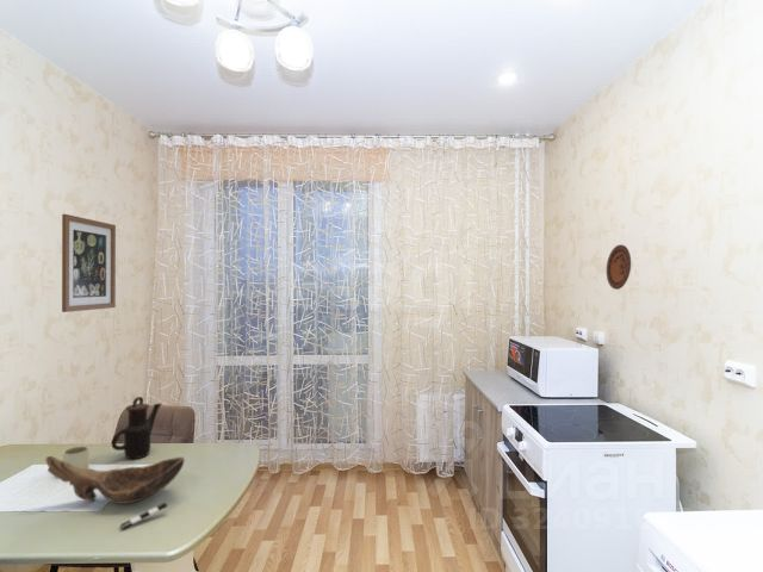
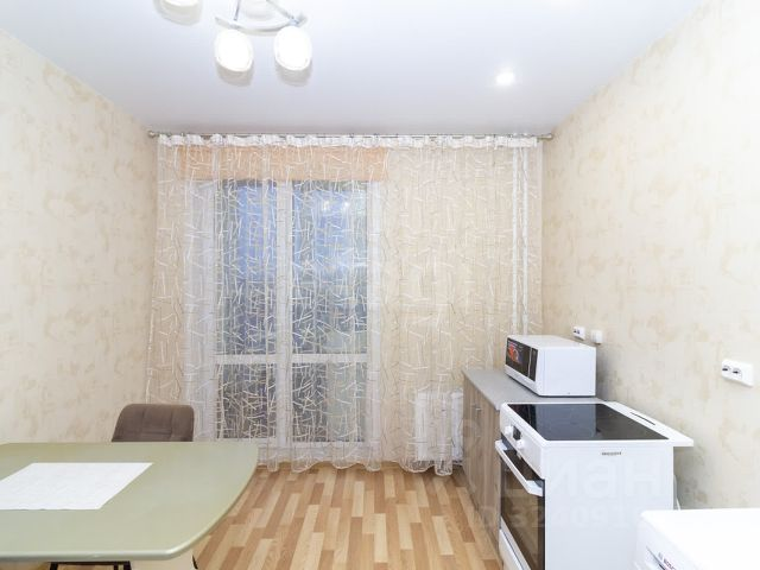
- decorative bowl [44,455,186,530]
- teapot [111,396,163,460]
- decorative plate [606,243,632,291]
- mug [62,444,91,468]
- wall art [61,213,117,313]
